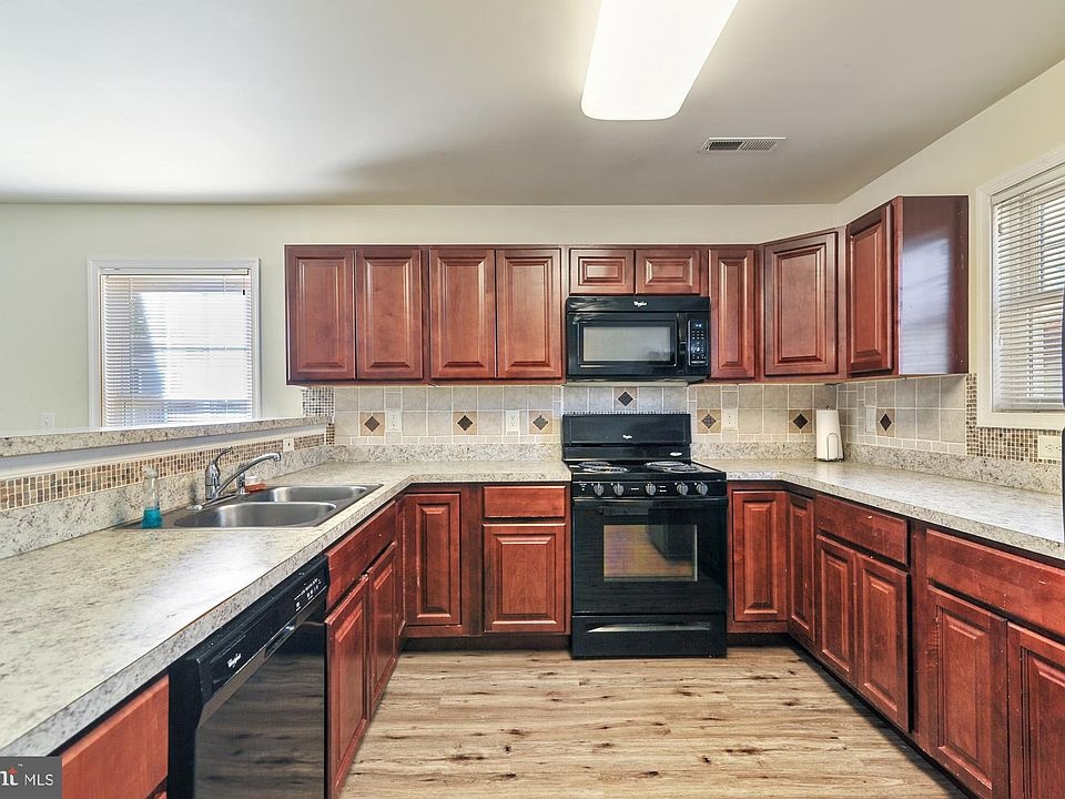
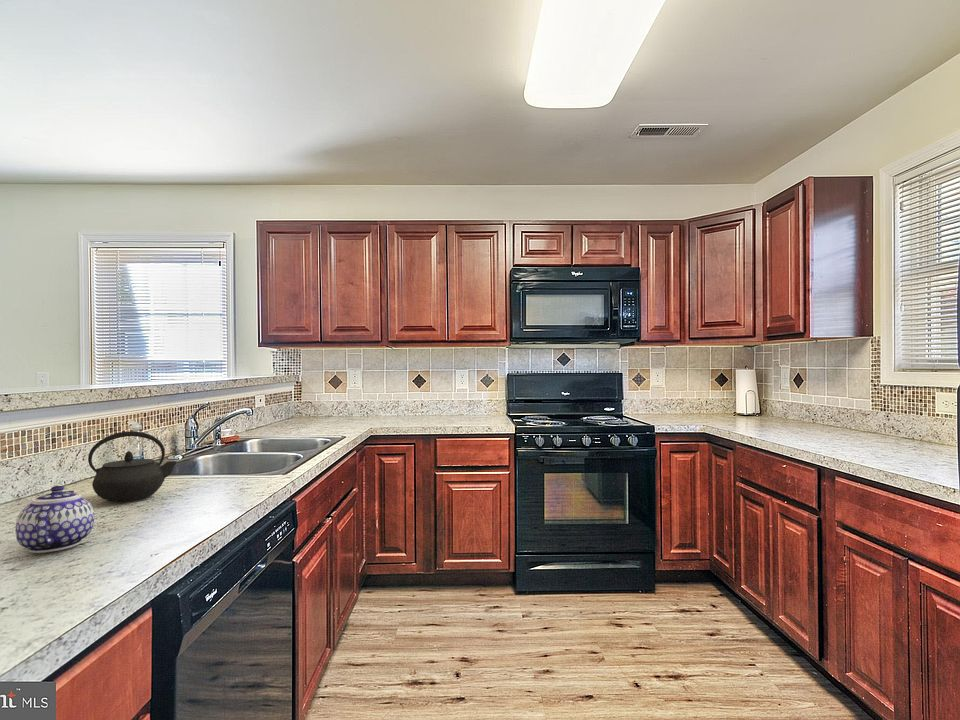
+ kettle [87,430,178,503]
+ teapot [15,485,95,554]
